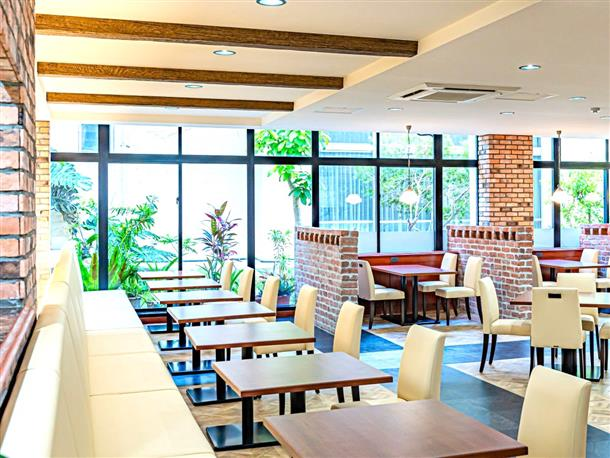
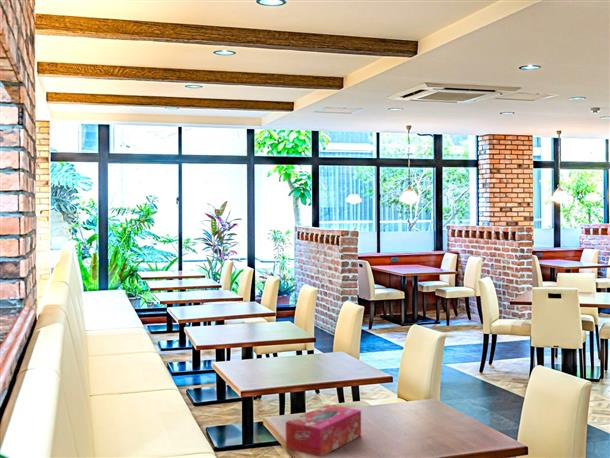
+ tissue box [285,403,362,458]
